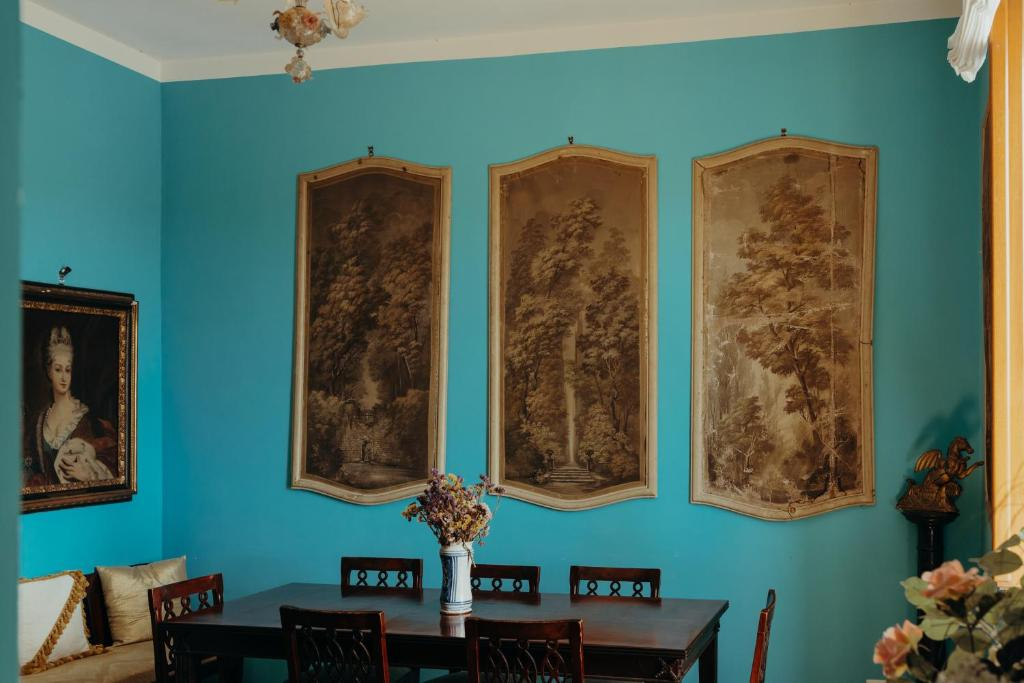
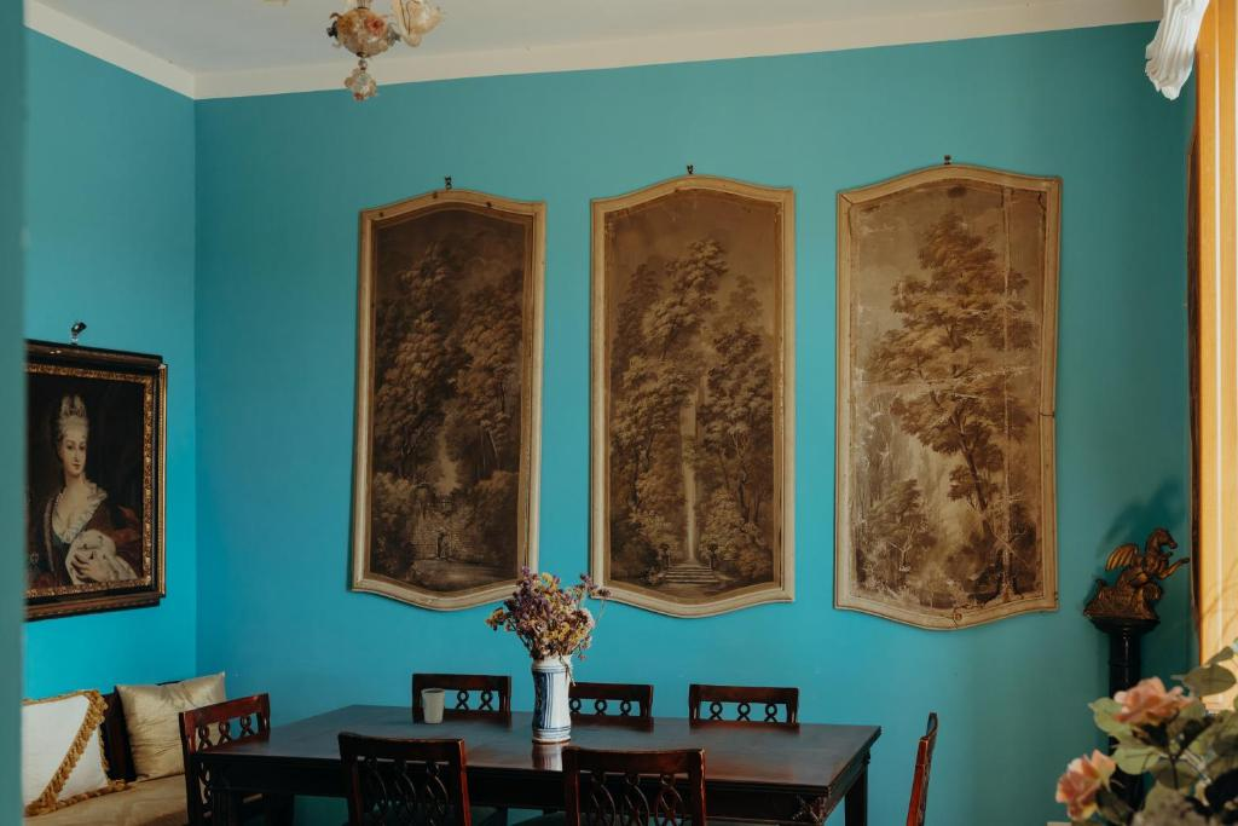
+ dixie cup [421,687,447,724]
